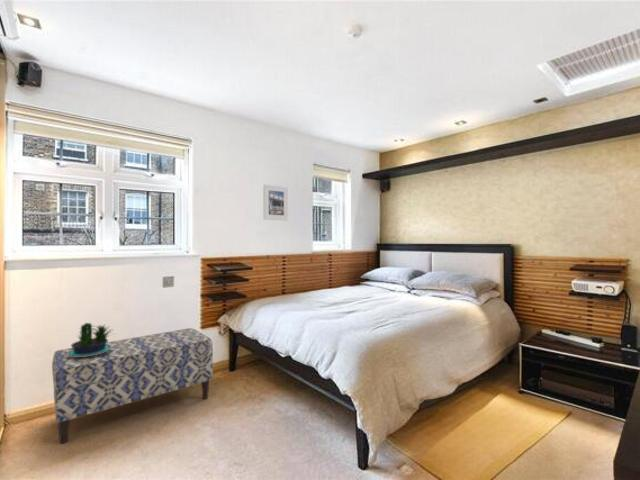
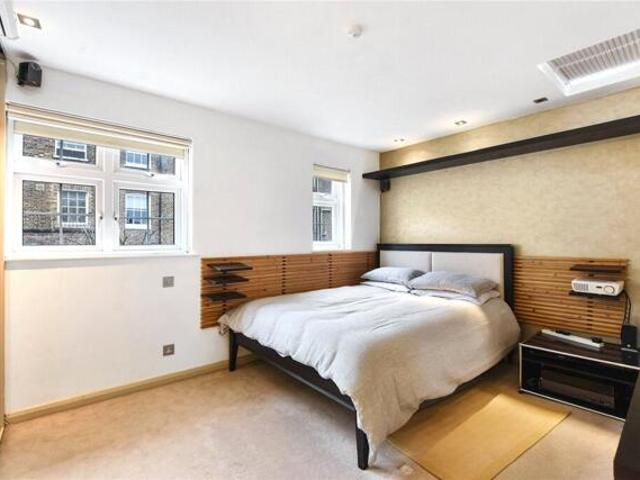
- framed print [262,184,289,222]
- potted plant [67,322,120,357]
- bench [51,327,214,444]
